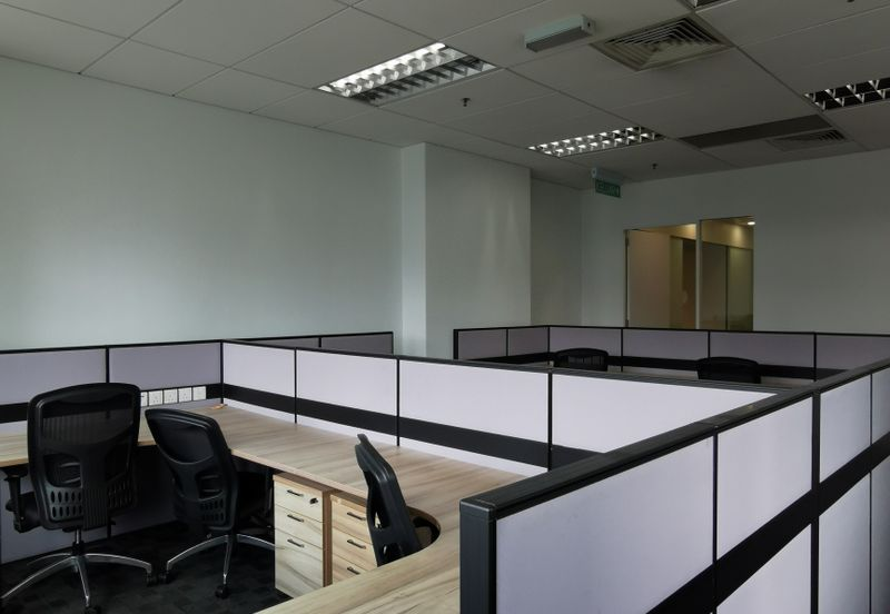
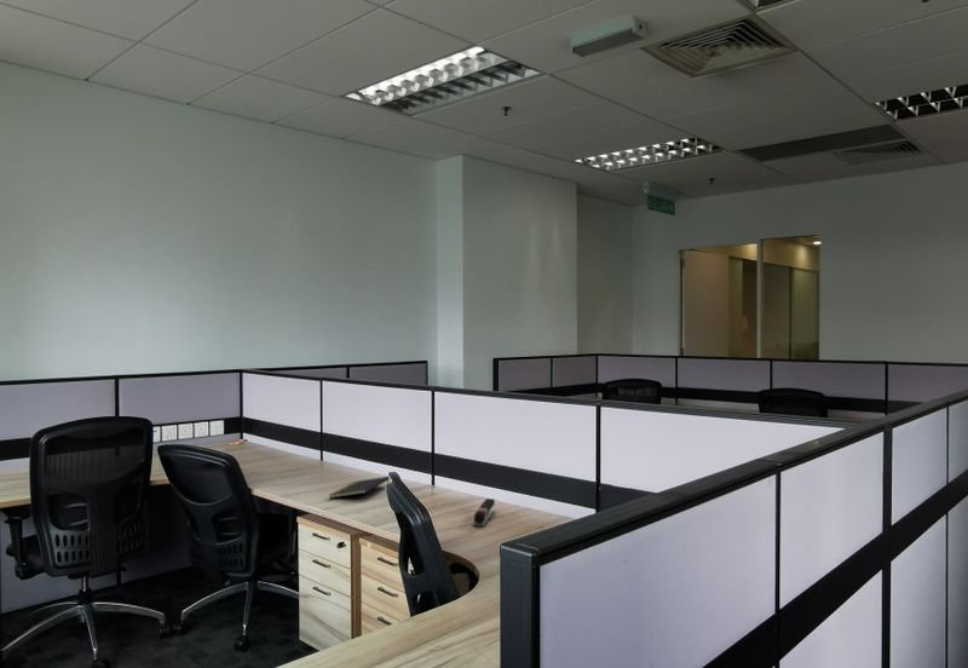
+ notepad [328,476,391,500]
+ stapler [472,497,496,528]
